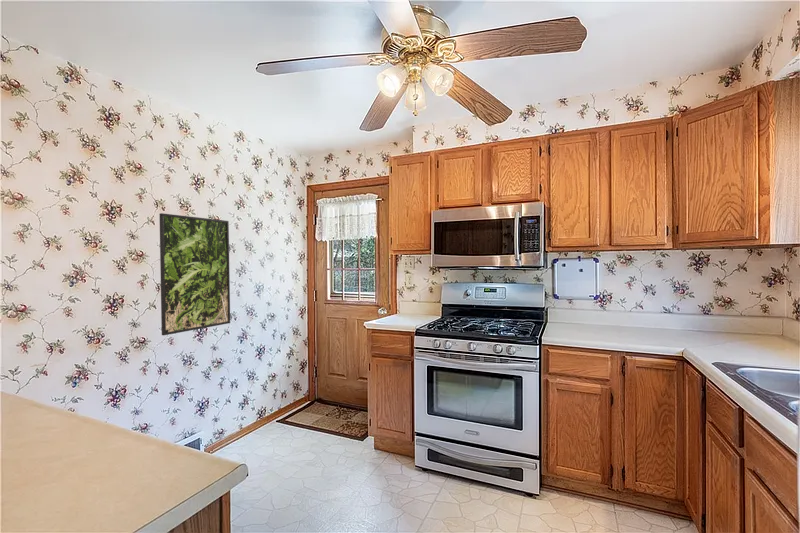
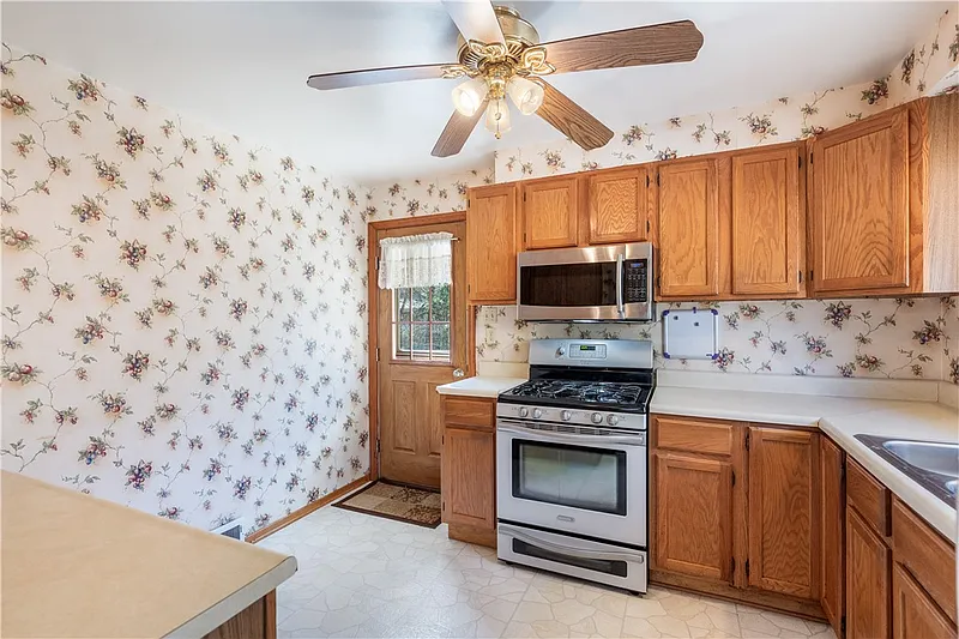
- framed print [158,212,231,336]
